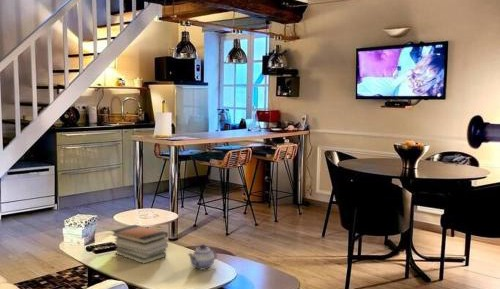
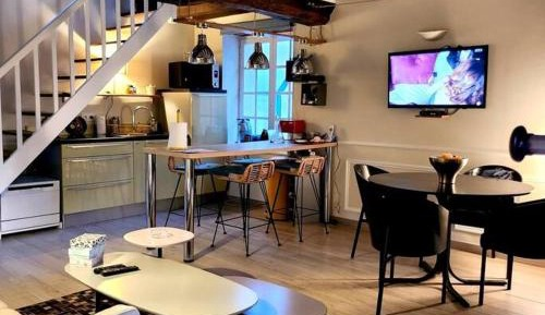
- teapot [187,243,218,271]
- book stack [111,224,169,265]
